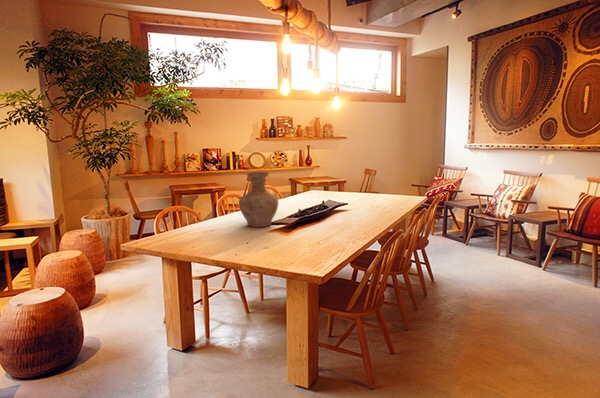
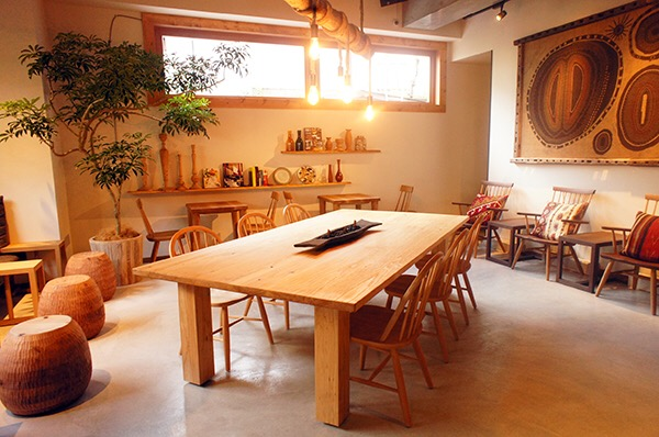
- vase [238,171,279,228]
